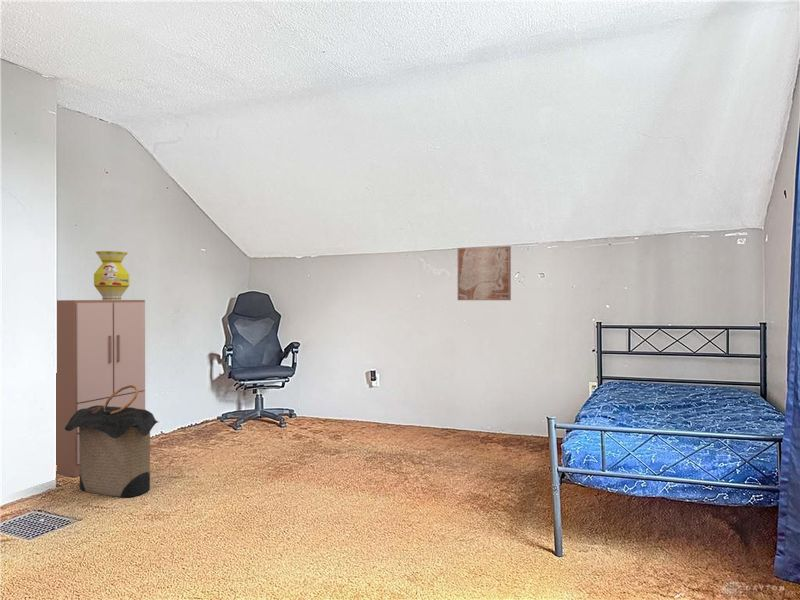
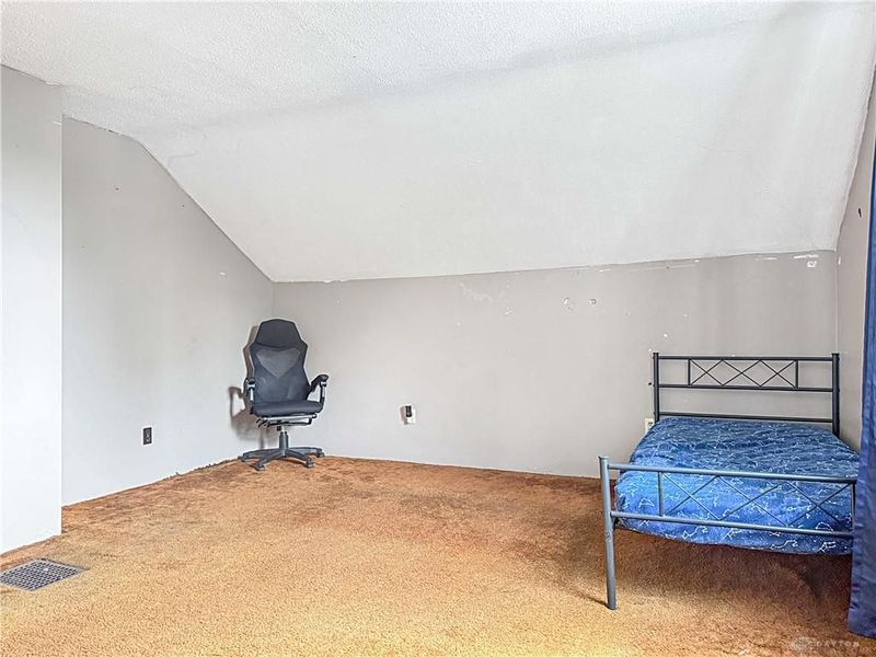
- wall art [457,245,512,301]
- vase [93,250,130,300]
- laundry hamper [65,385,159,498]
- cabinet [55,299,146,478]
